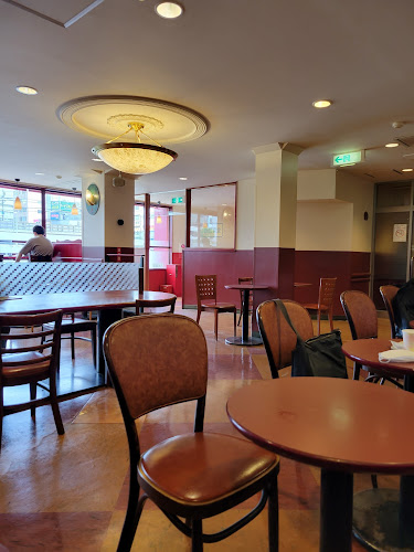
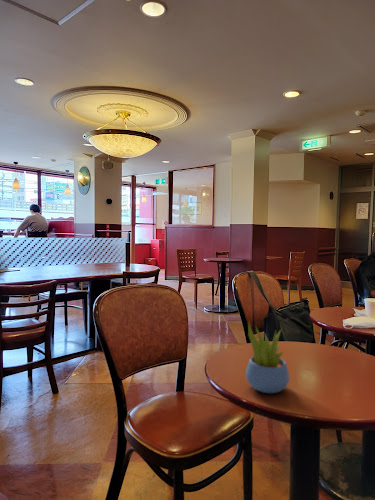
+ succulent plant [245,322,290,394]
